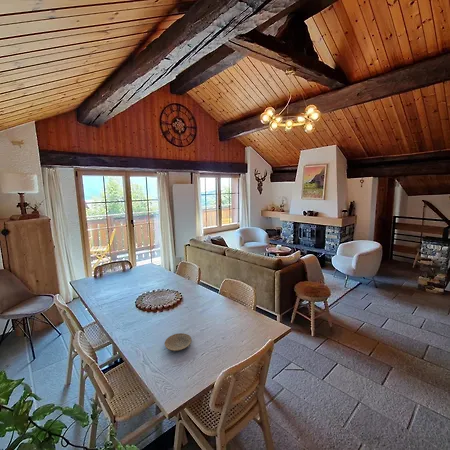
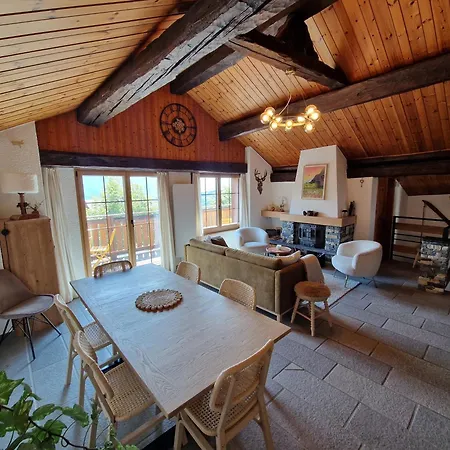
- plate [164,332,192,352]
